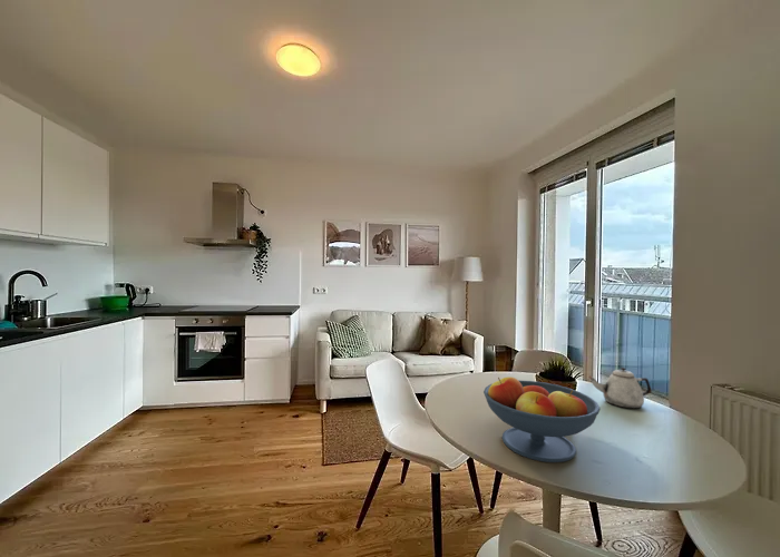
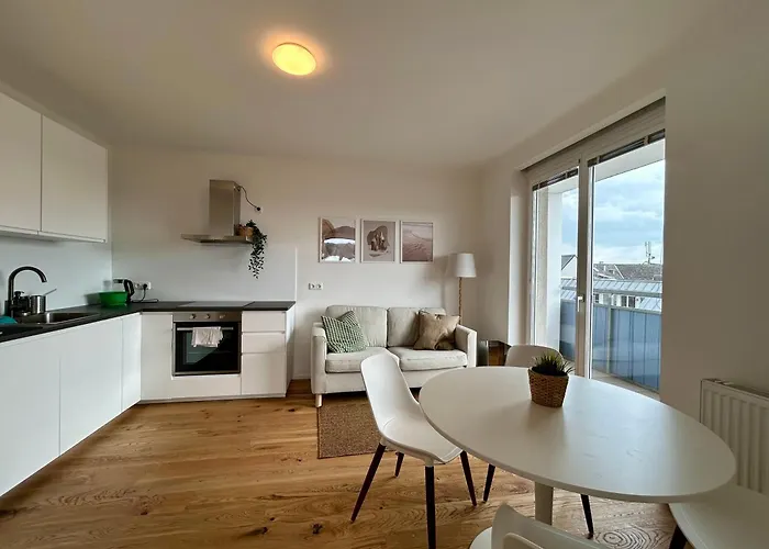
- fruit bowl [482,377,602,463]
- teapot [588,367,653,410]
